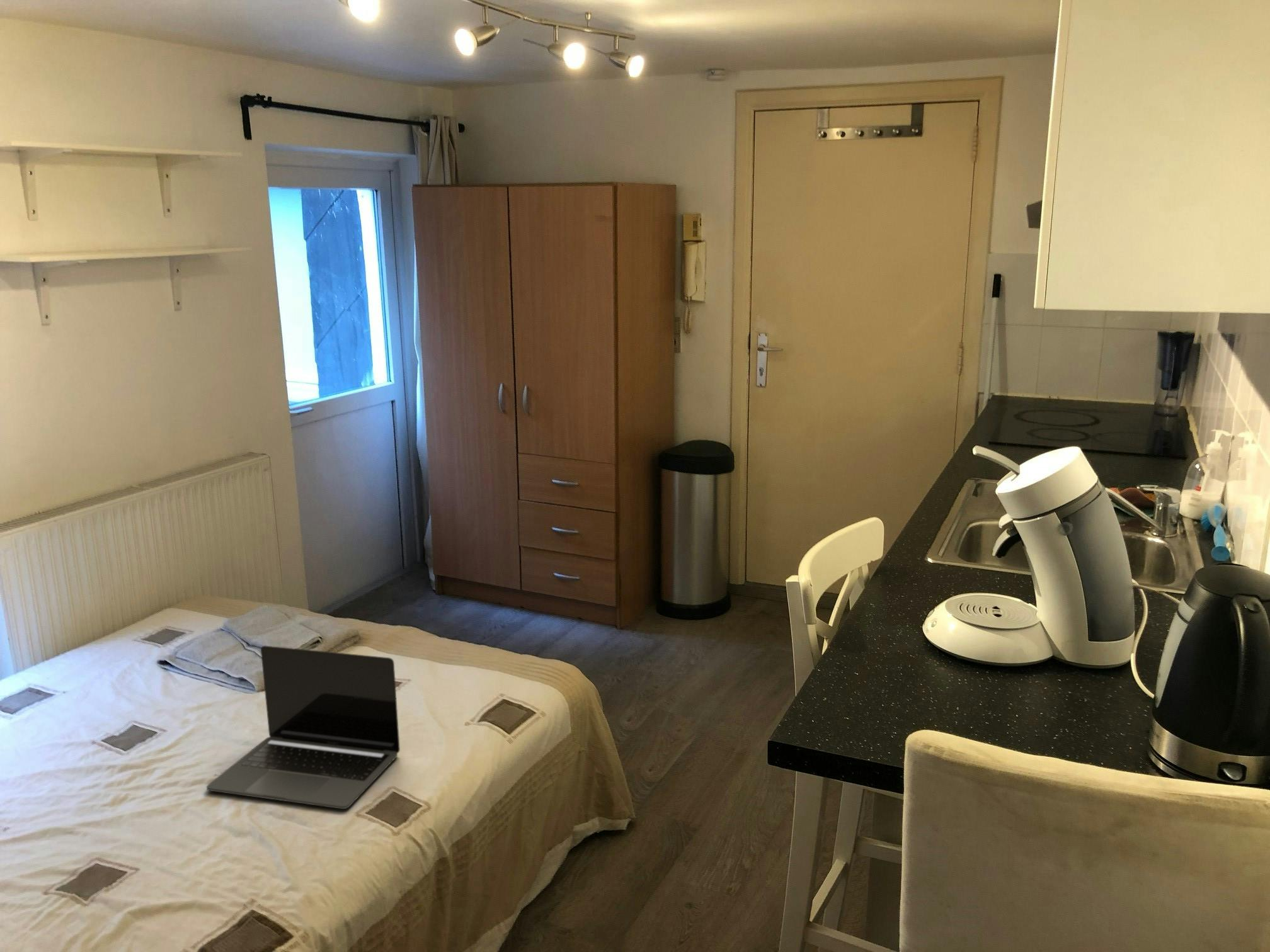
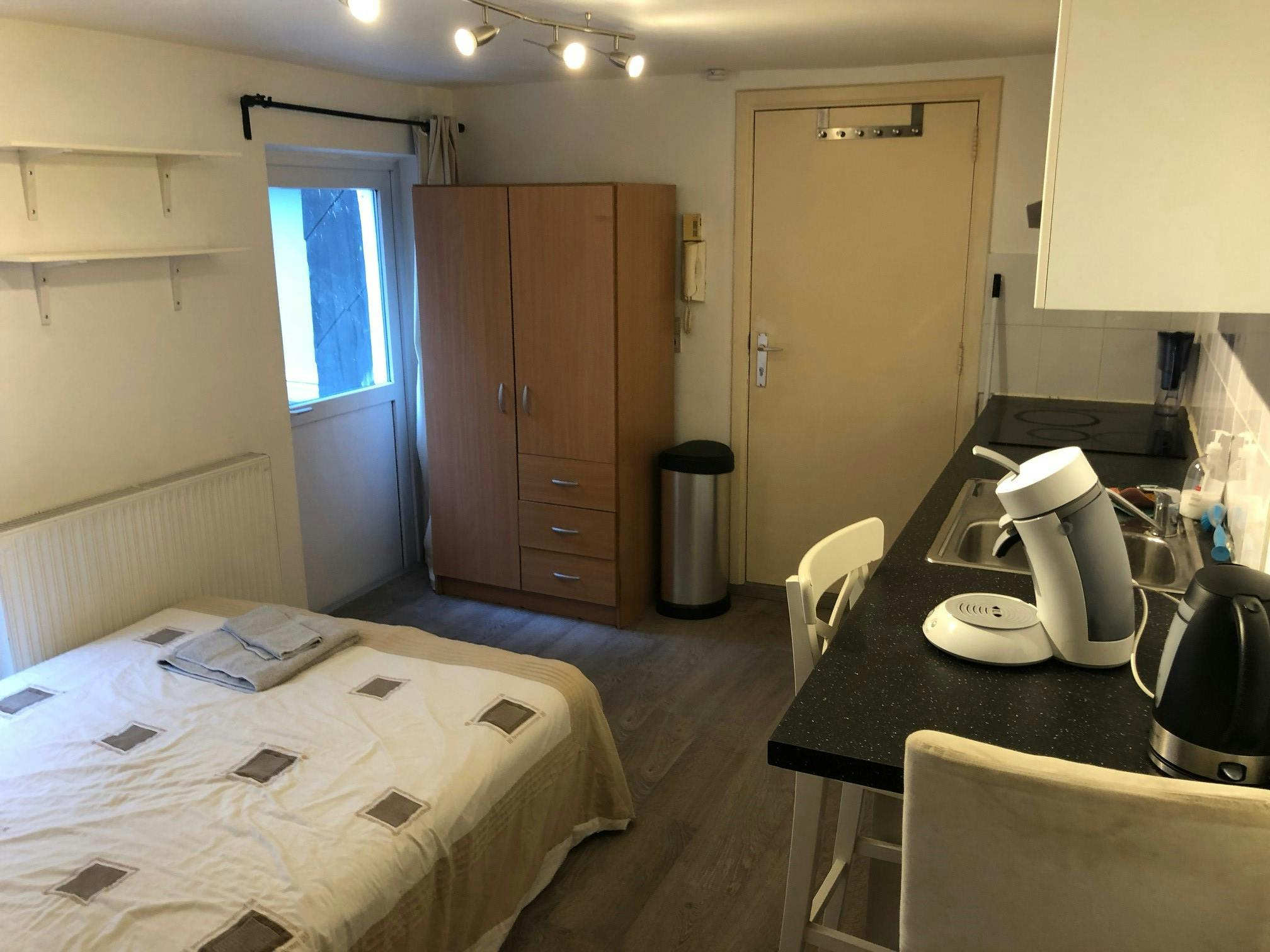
- laptop [206,645,401,810]
